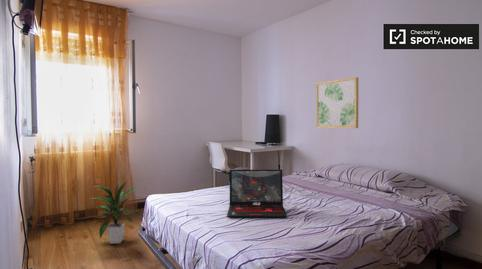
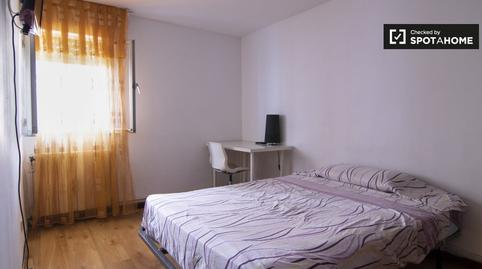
- wall art [315,76,359,129]
- indoor plant [88,178,142,245]
- laptop [226,169,288,218]
